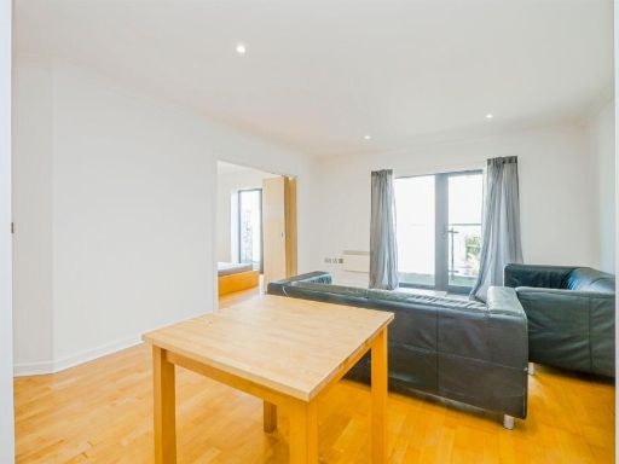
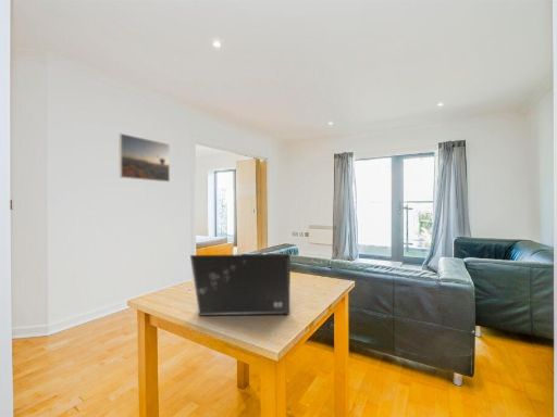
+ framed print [119,132,171,184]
+ laptop [189,253,292,317]
